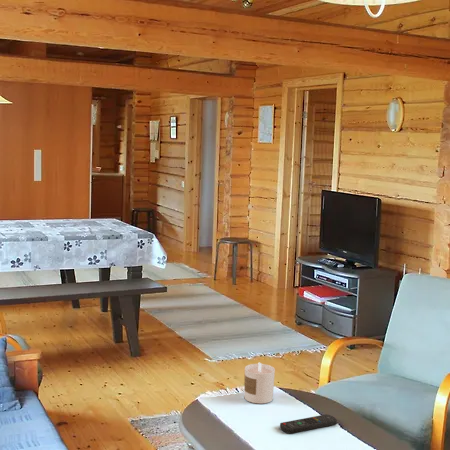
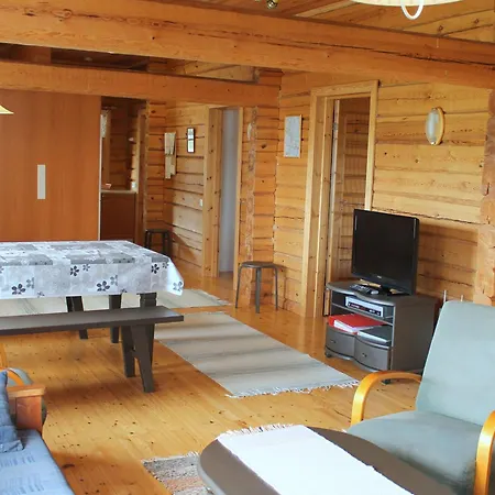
- candle [243,362,276,405]
- remote control [279,413,337,434]
